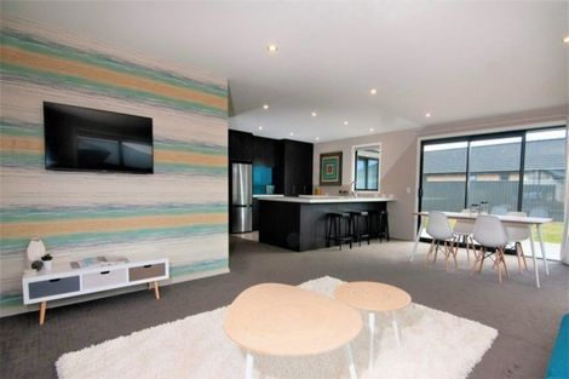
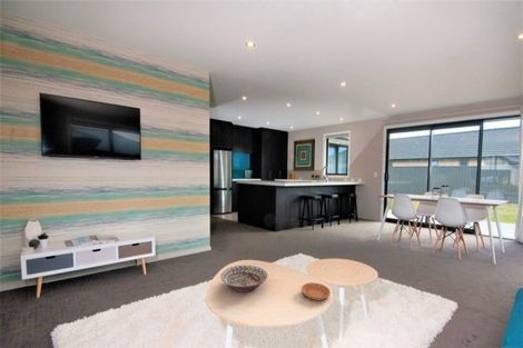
+ saucer [300,281,332,301]
+ decorative bowl [220,265,268,294]
